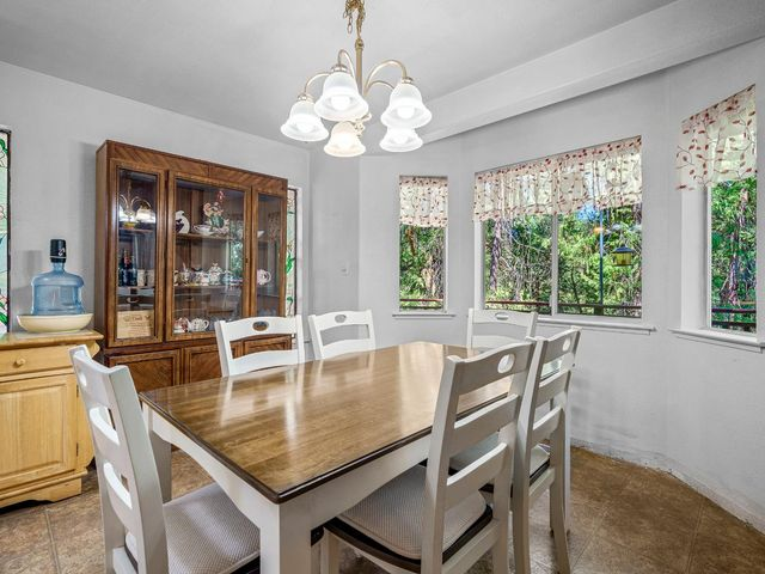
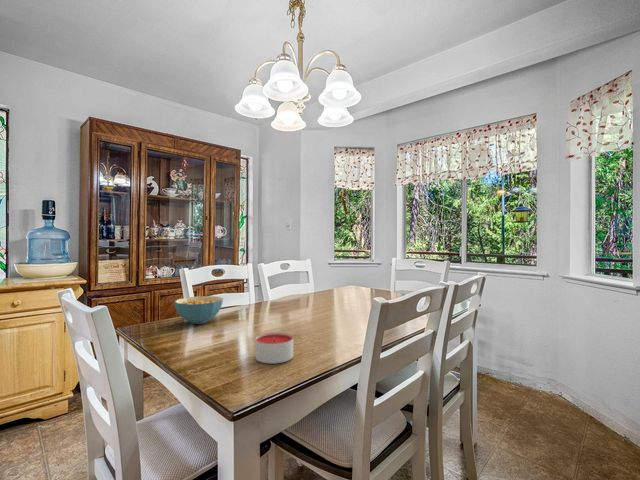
+ candle [255,332,294,364]
+ cereal bowl [174,295,224,325]
